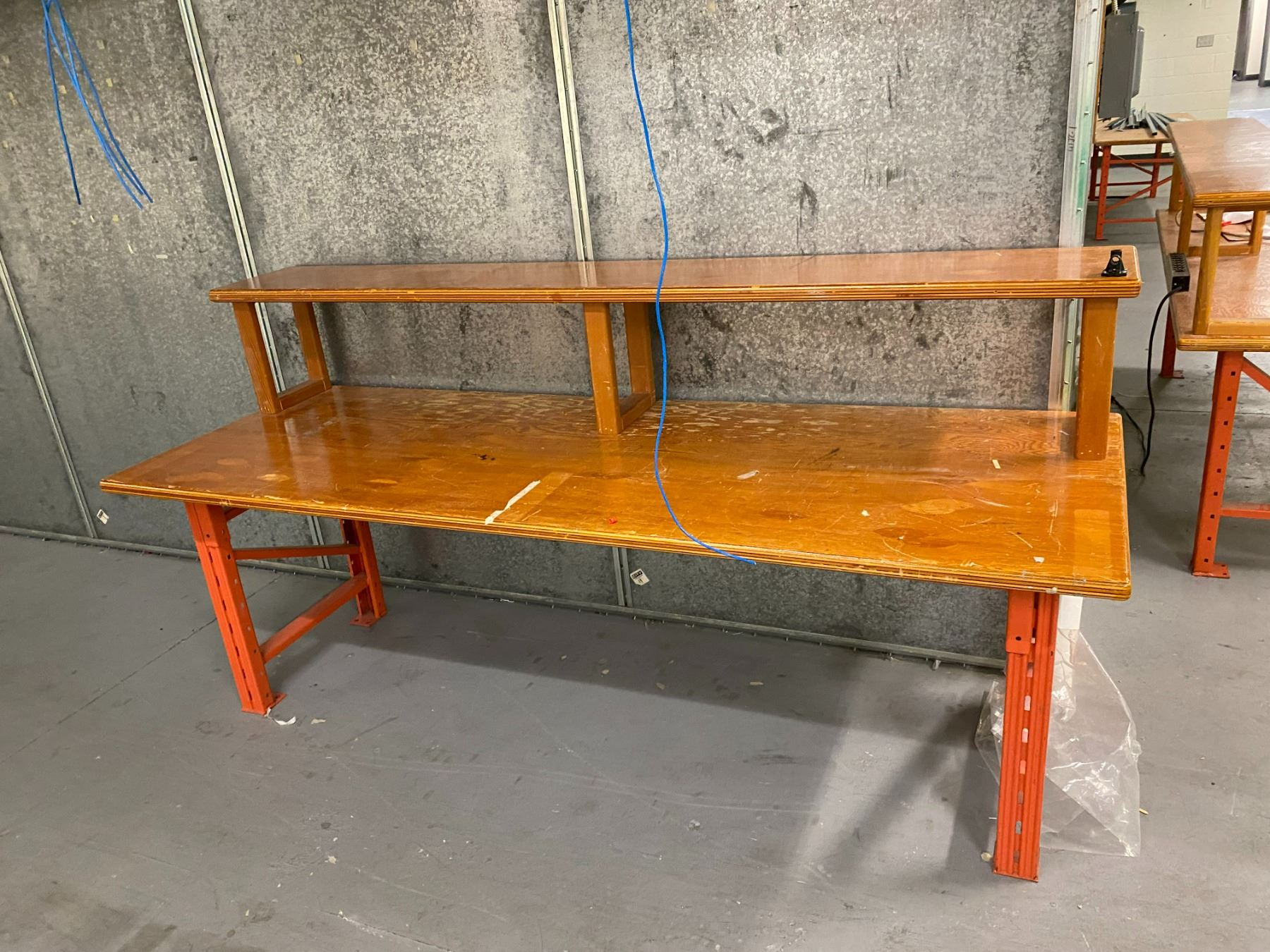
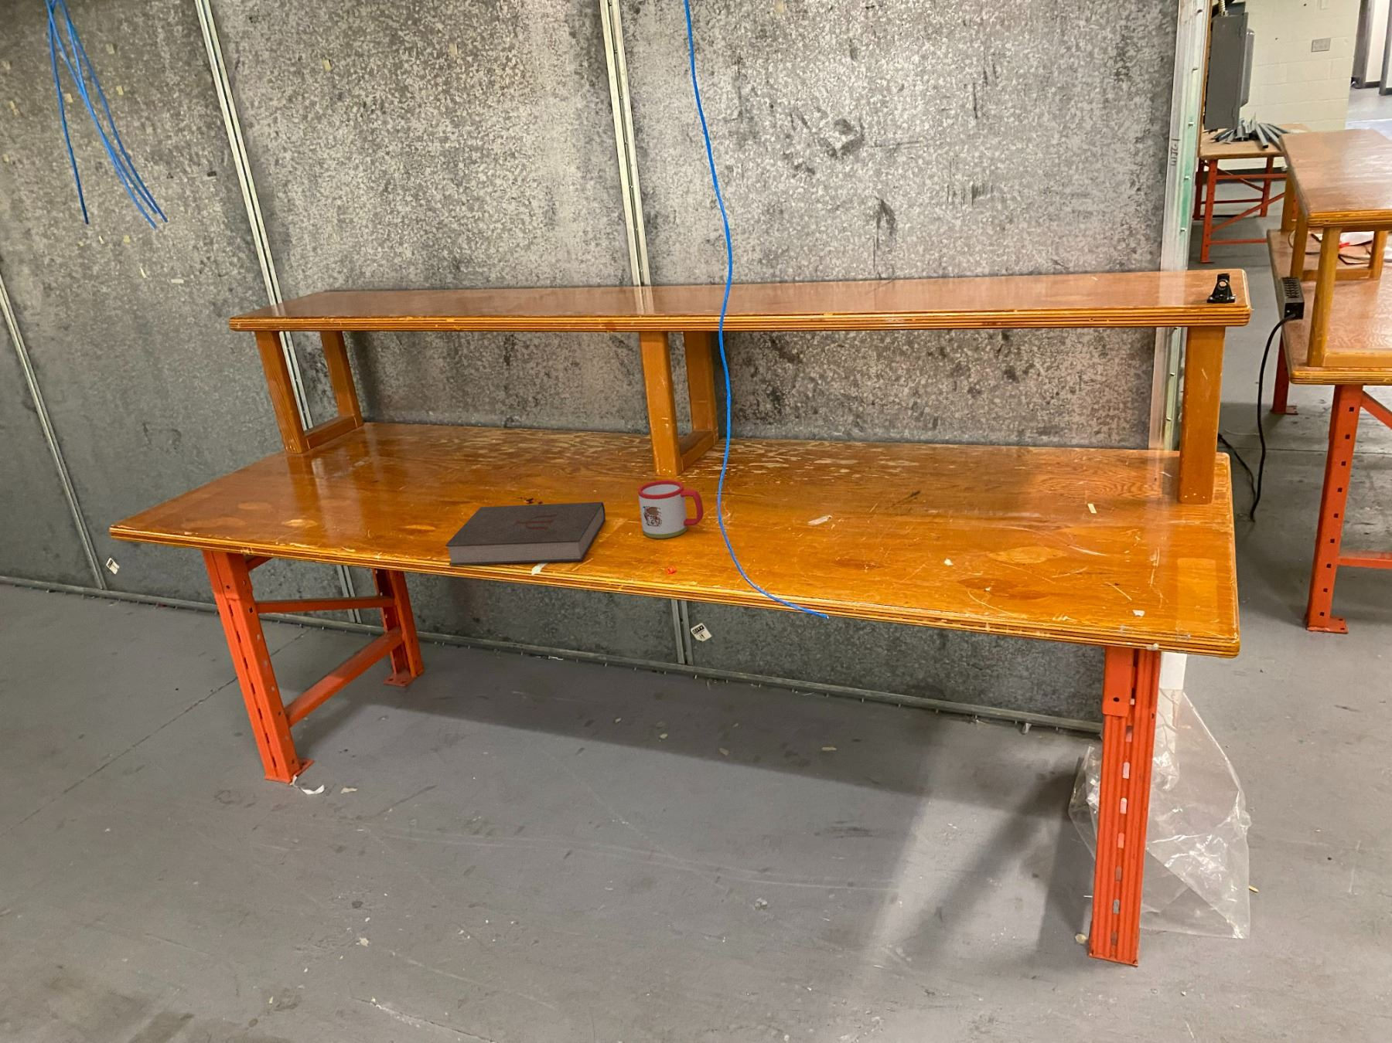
+ book [445,502,606,565]
+ mug [637,480,704,539]
